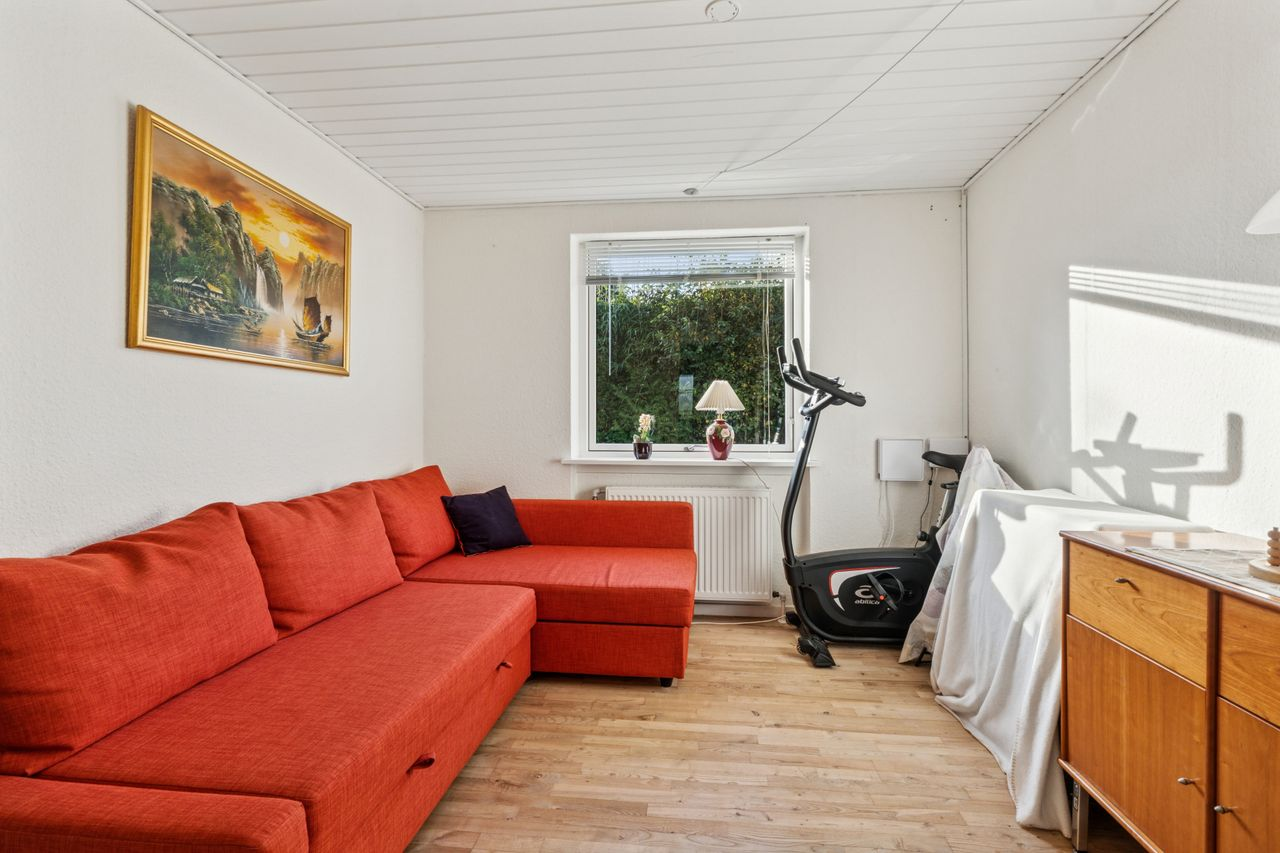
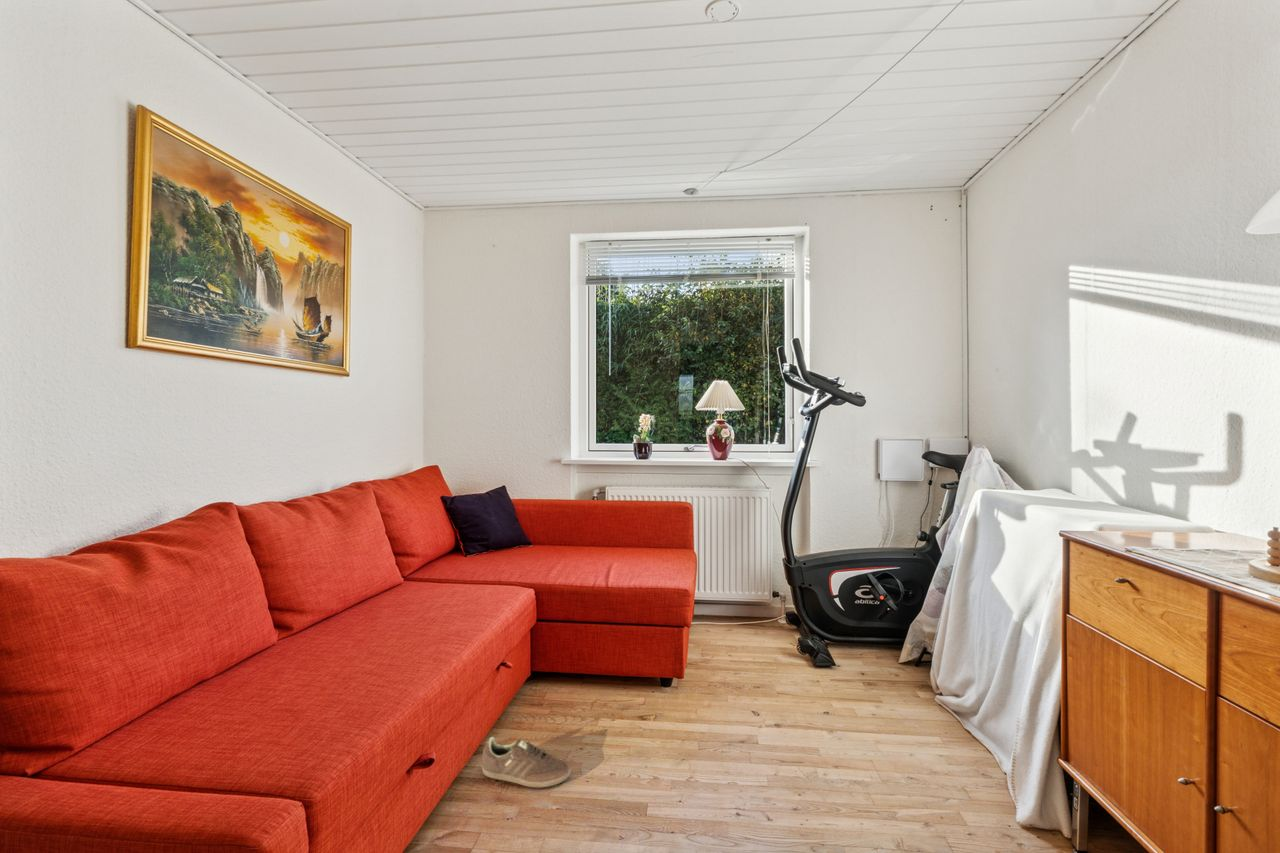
+ sneaker [481,736,572,788]
